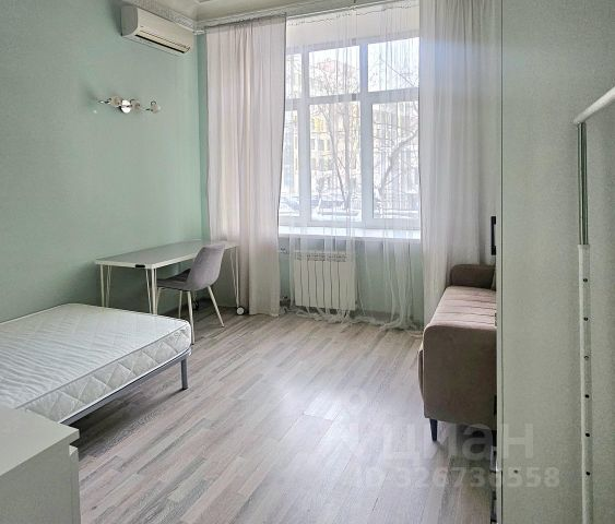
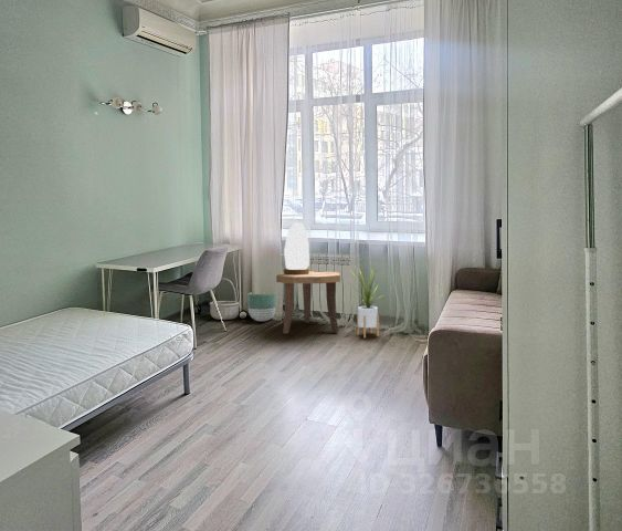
+ house plant [349,262,388,339]
+ table lamp [283,221,310,274]
+ basket [209,277,241,321]
+ planter [246,291,276,322]
+ side table [275,270,341,335]
